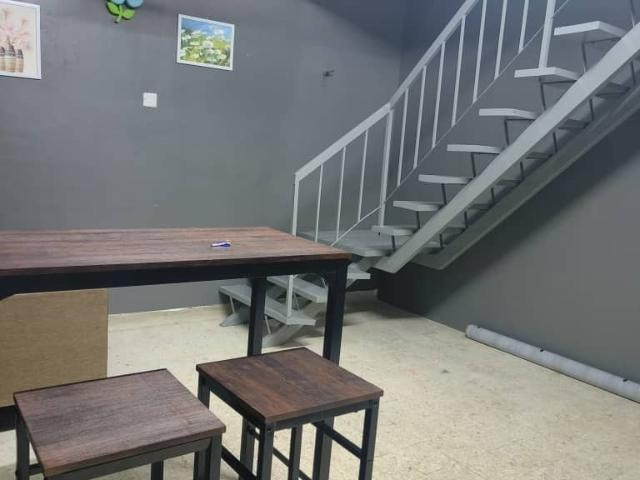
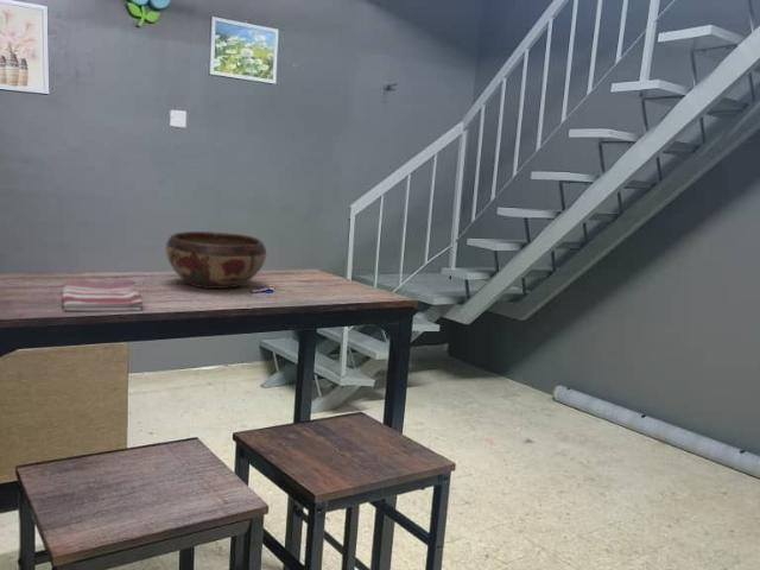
+ decorative bowl [165,230,267,290]
+ dish towel [61,279,144,312]
